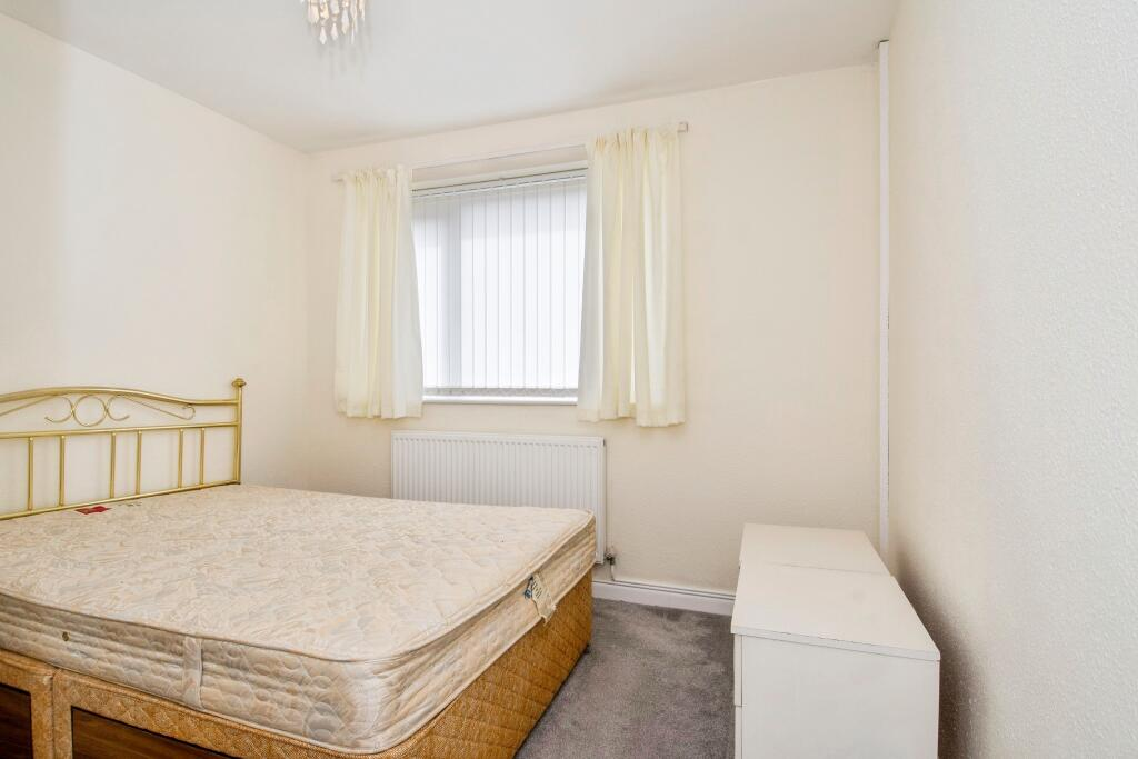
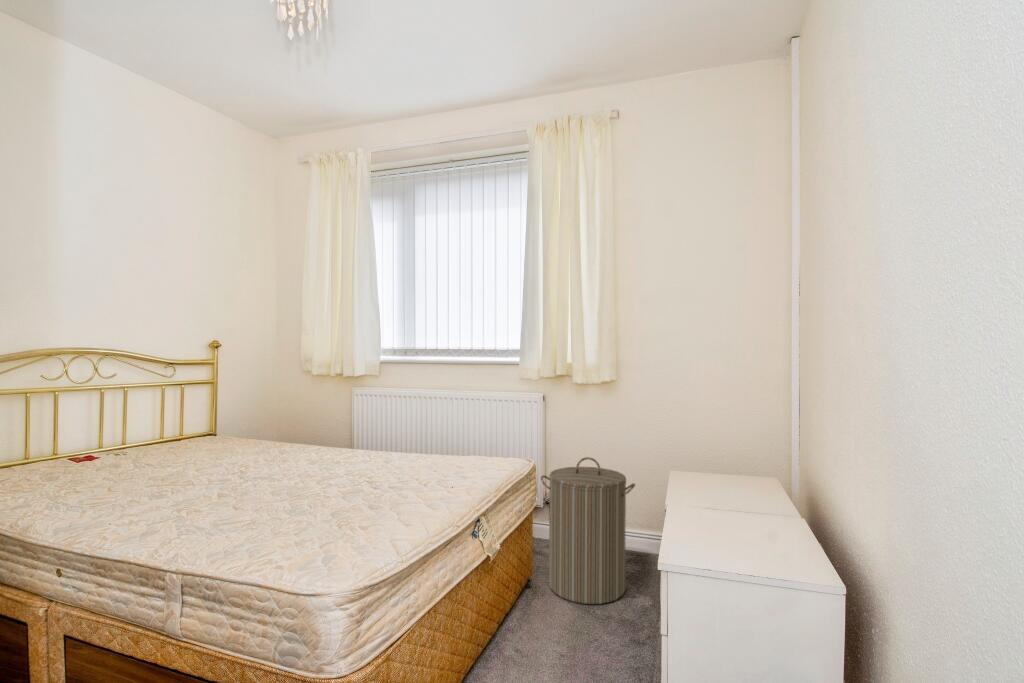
+ laundry hamper [540,456,636,605]
